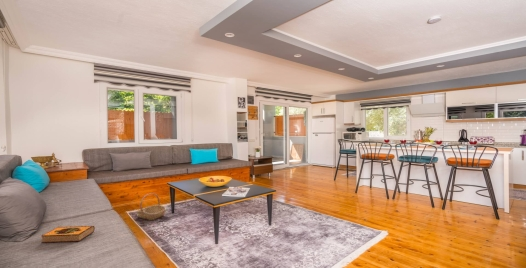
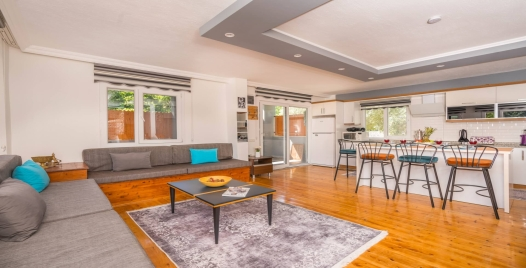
- hardback book [41,225,96,244]
- basket [135,192,167,221]
